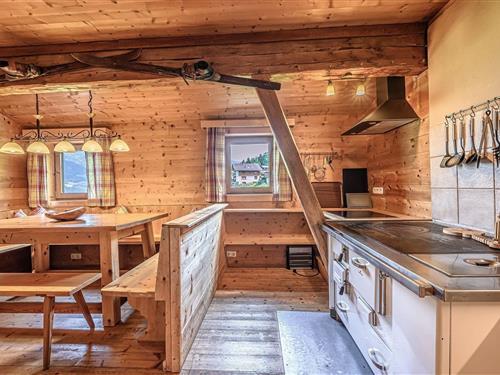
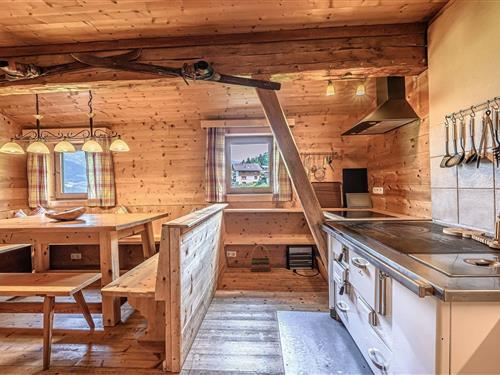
+ basket [250,244,271,272]
